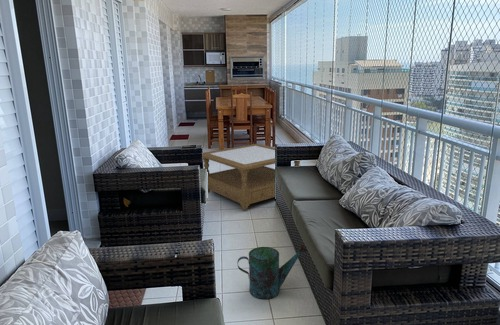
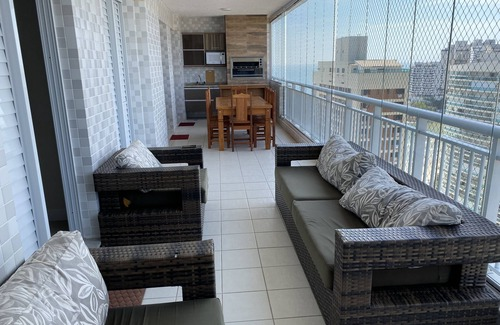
- coffee table [202,143,301,211]
- watering can [236,243,308,300]
